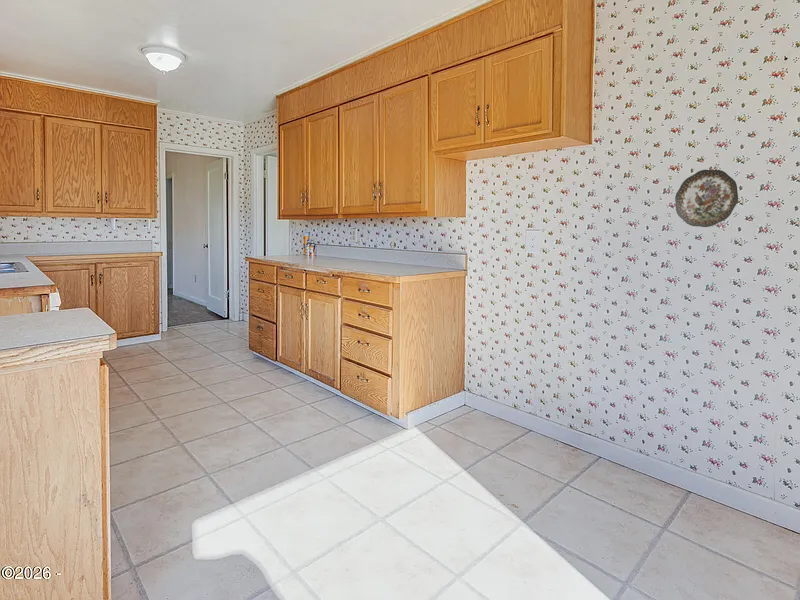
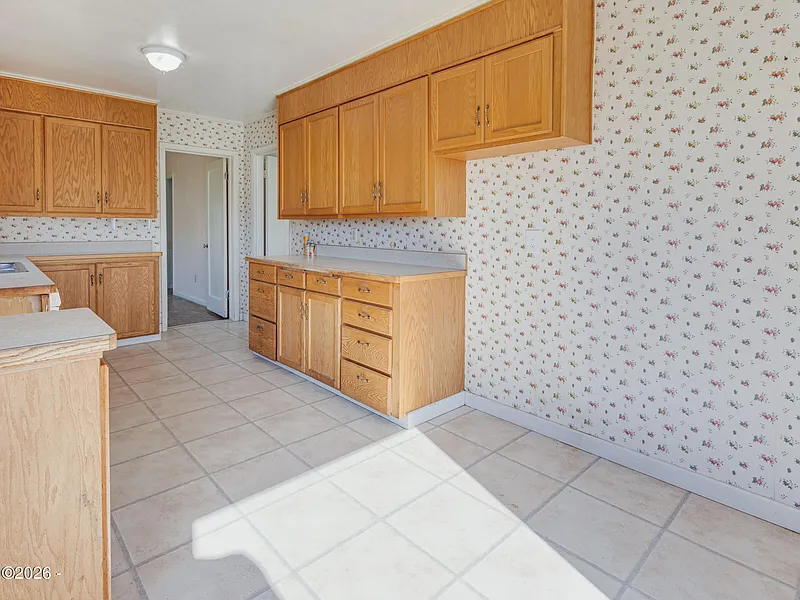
- decorative plate [674,169,739,228]
